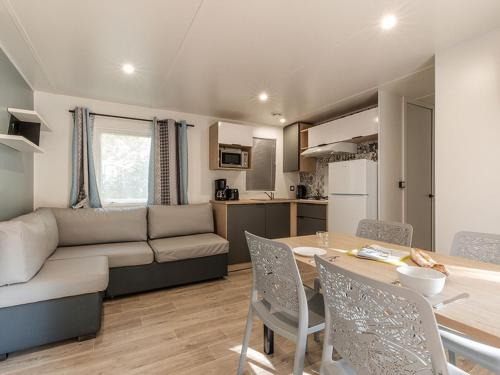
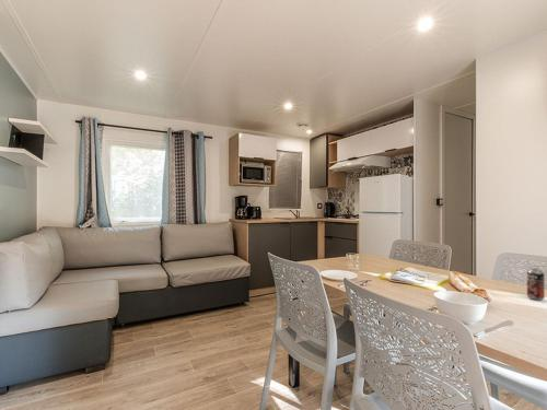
+ beverage can [526,267,546,302]
